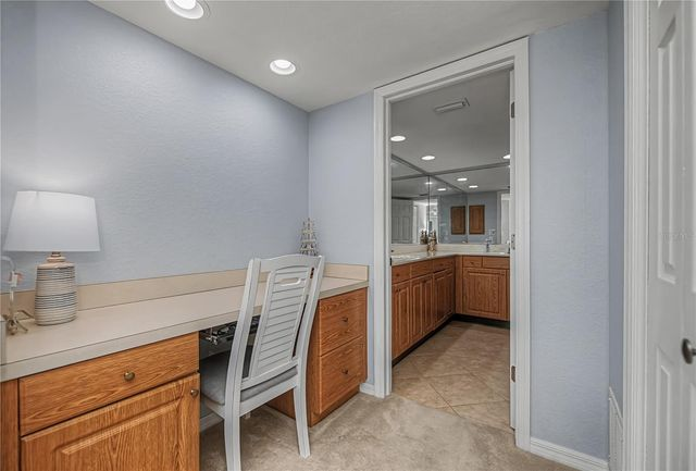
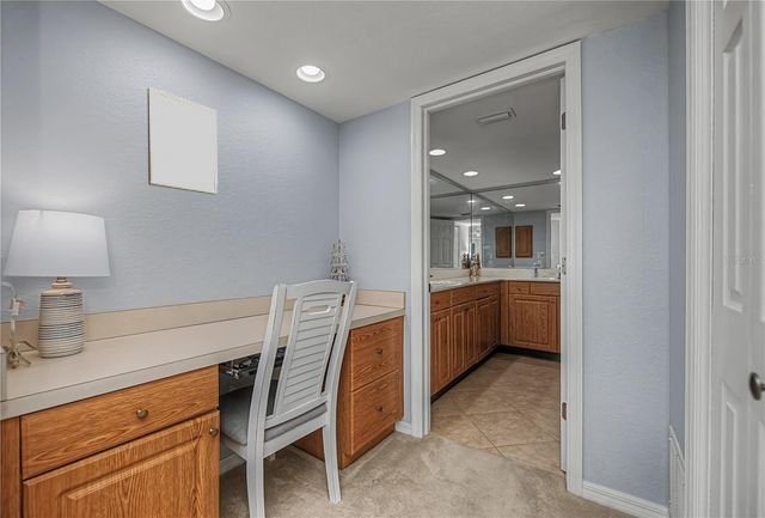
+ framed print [146,86,219,196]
